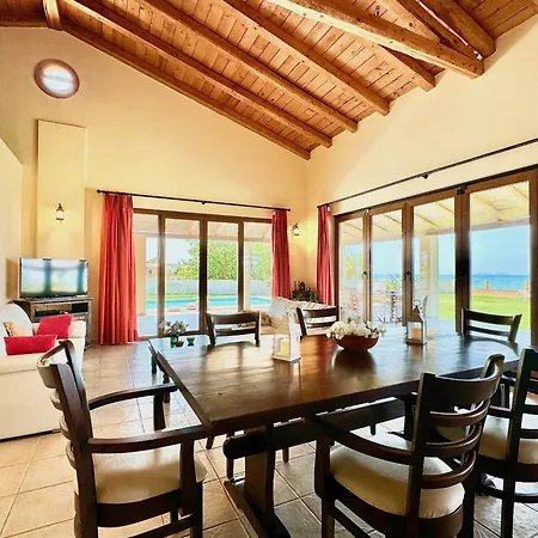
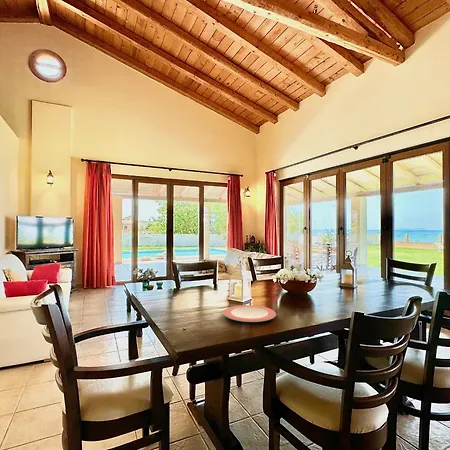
+ plate [223,304,277,323]
